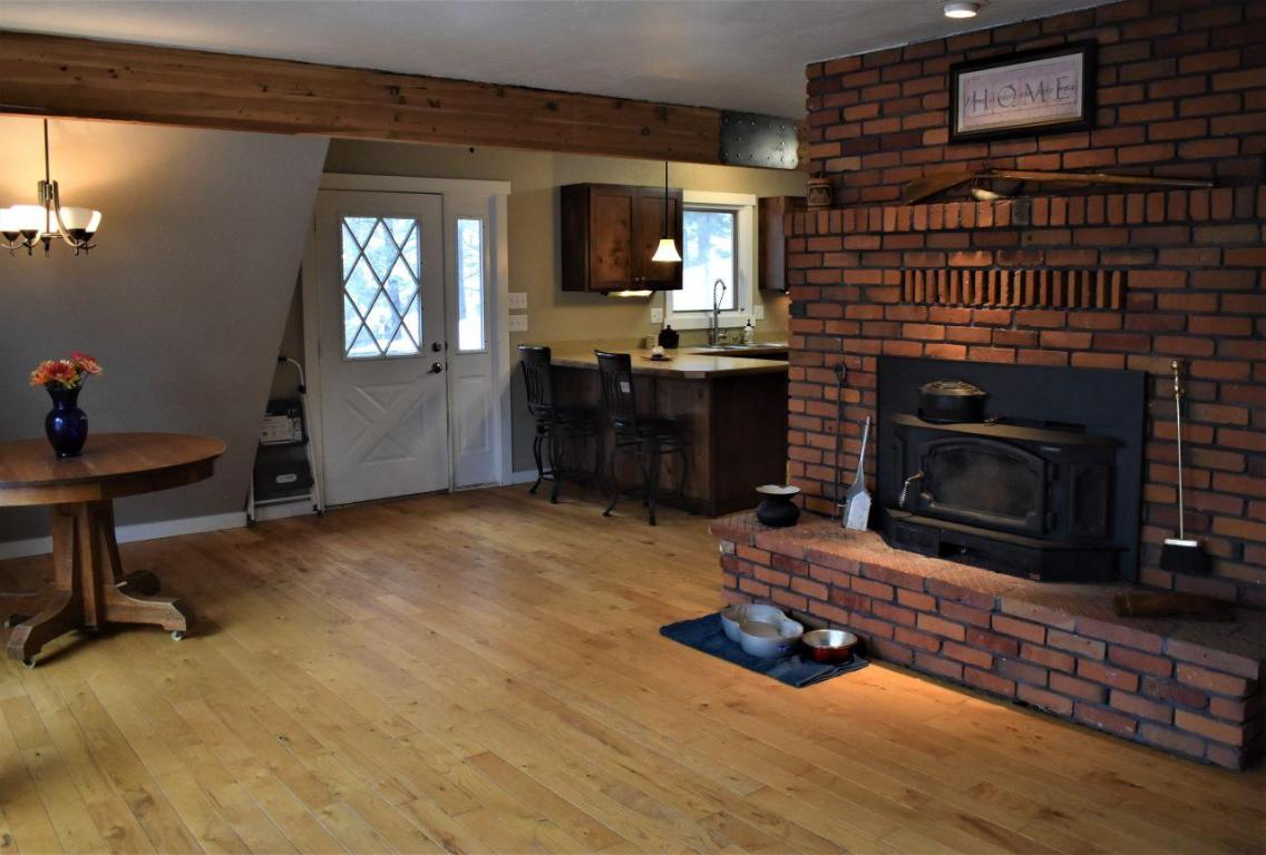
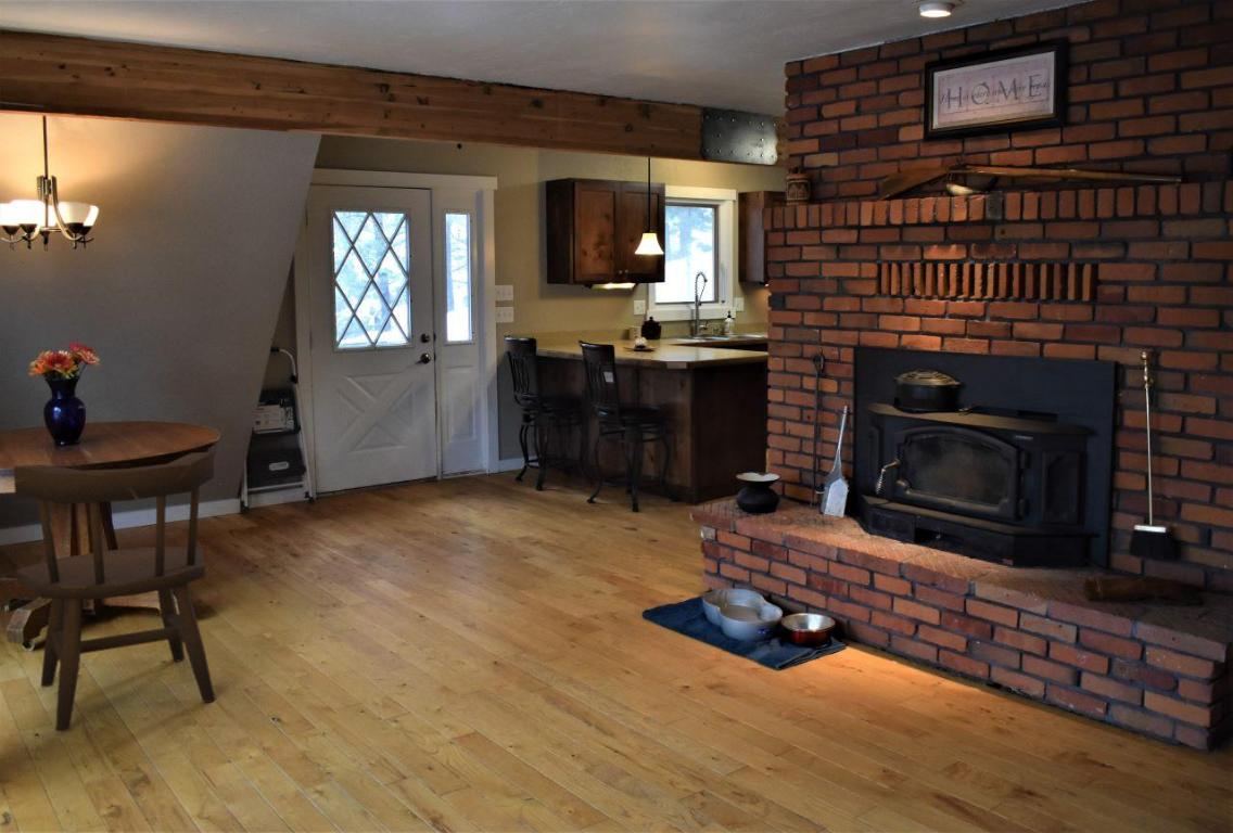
+ dining chair [13,450,216,733]
